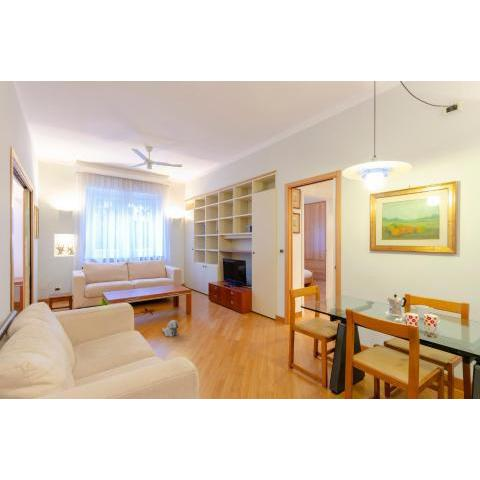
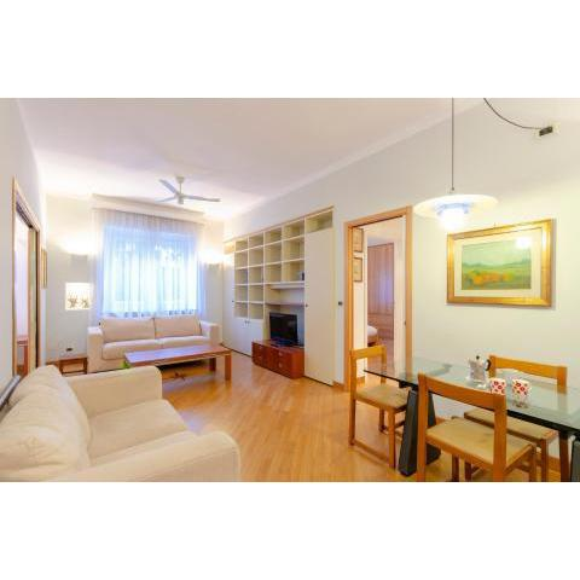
- plush toy [161,319,180,338]
